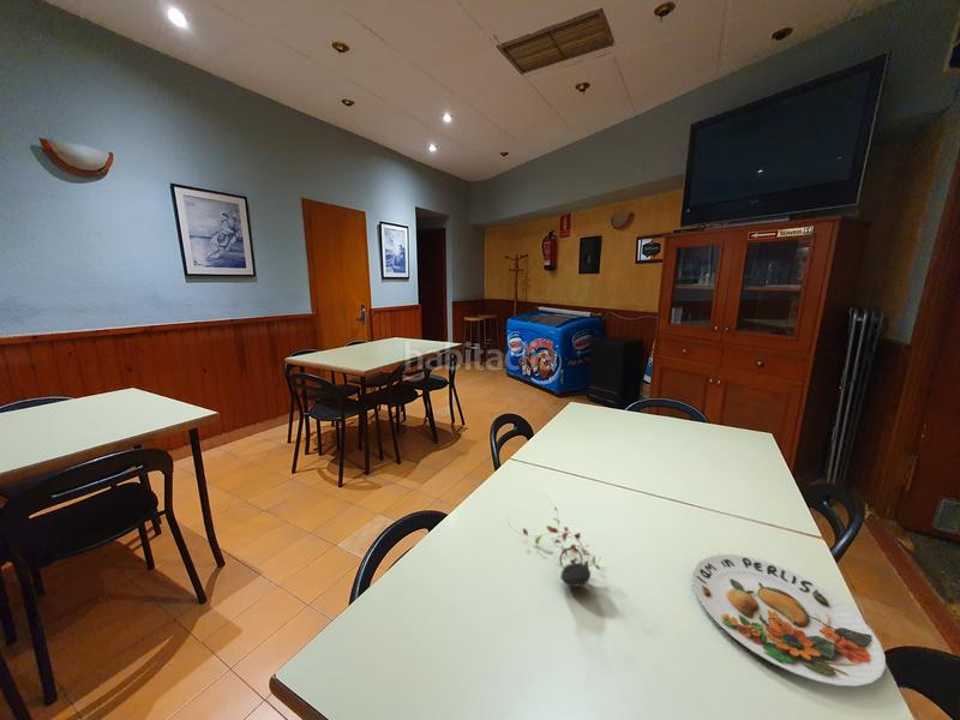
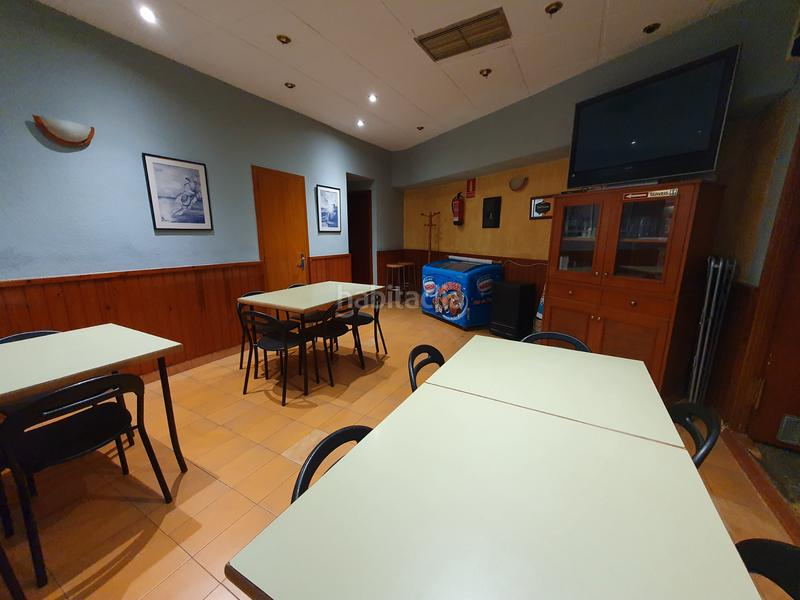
- teapot [505,494,602,588]
- plate [691,553,887,688]
